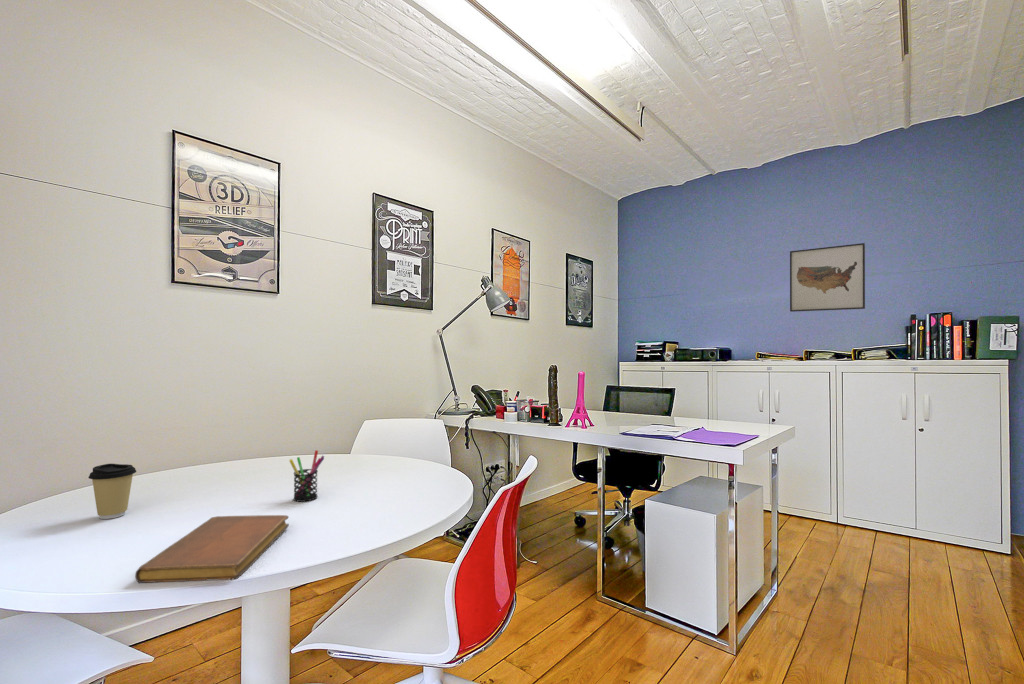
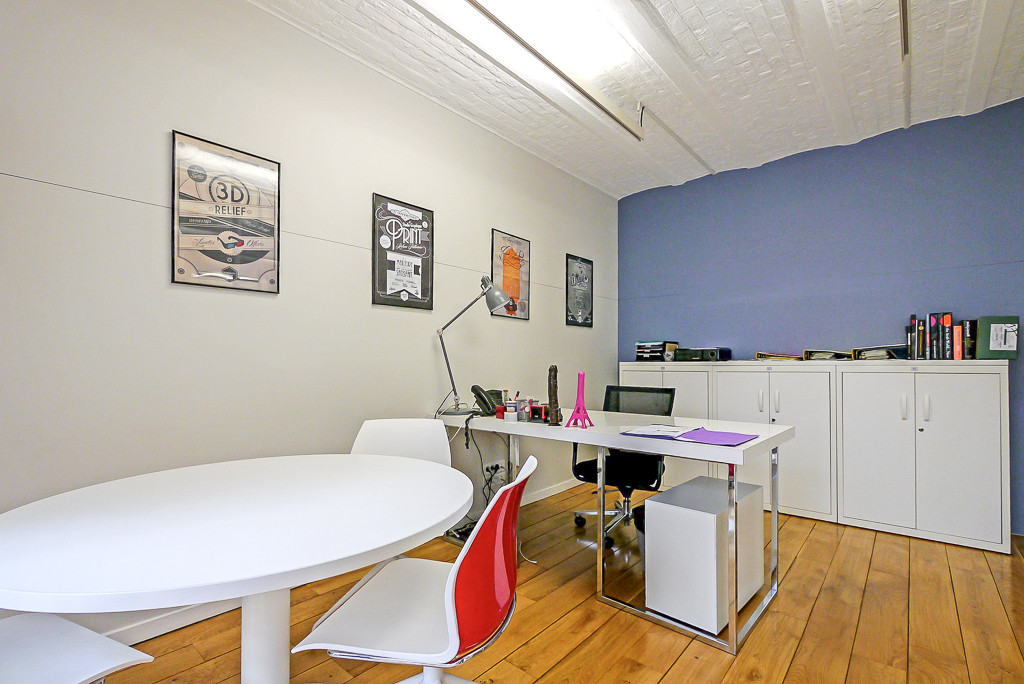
- coffee cup [87,463,137,520]
- wall art [789,242,866,313]
- notebook [134,514,290,584]
- pen holder [288,449,325,503]
